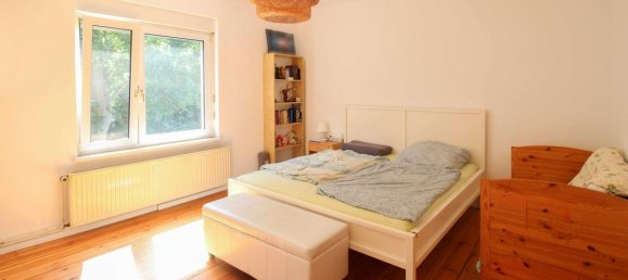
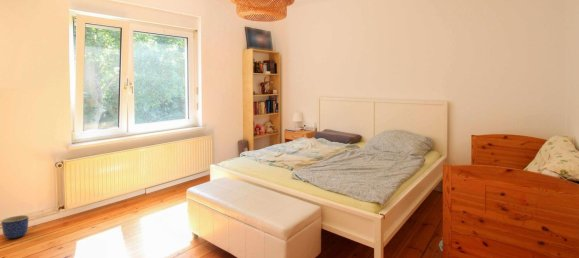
+ planter [0,214,30,239]
